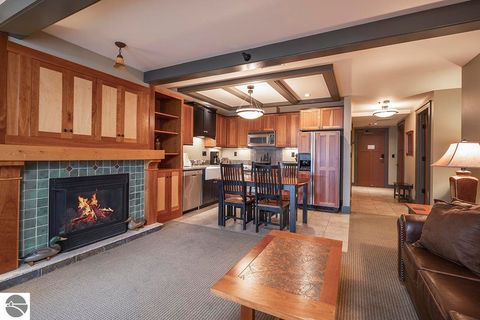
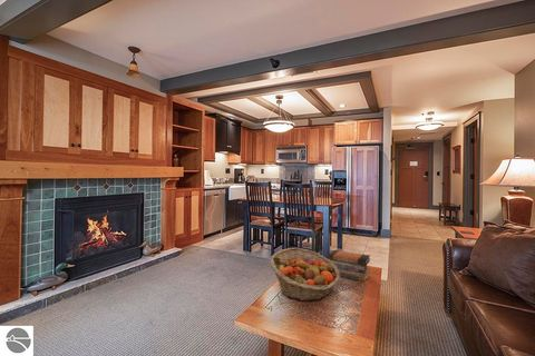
+ book stack [327,249,371,283]
+ fruit basket [269,247,341,303]
